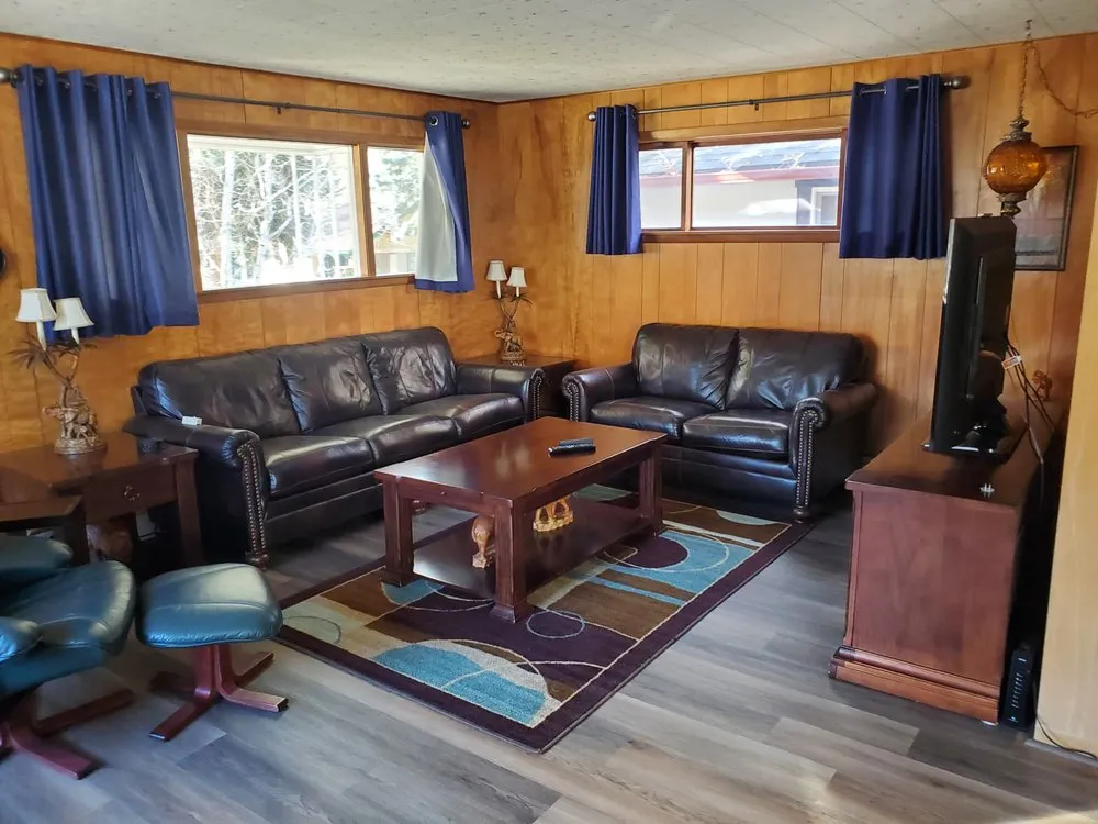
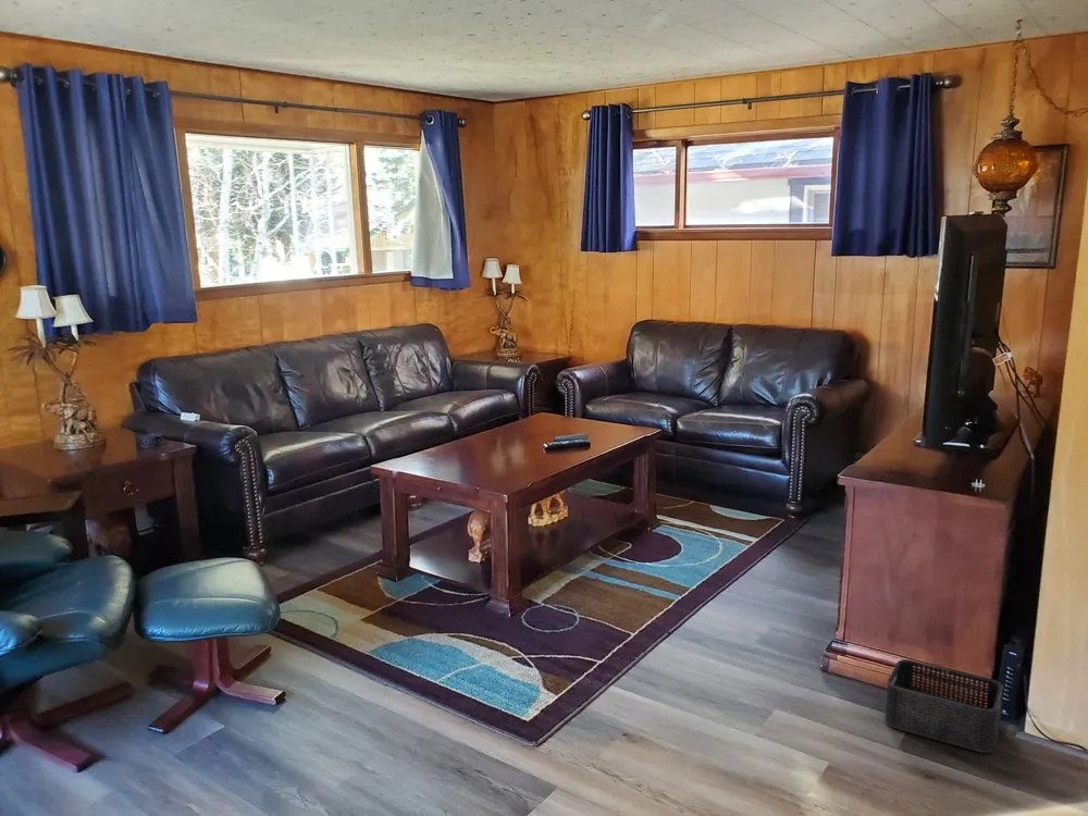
+ storage bin [885,658,1004,754]
